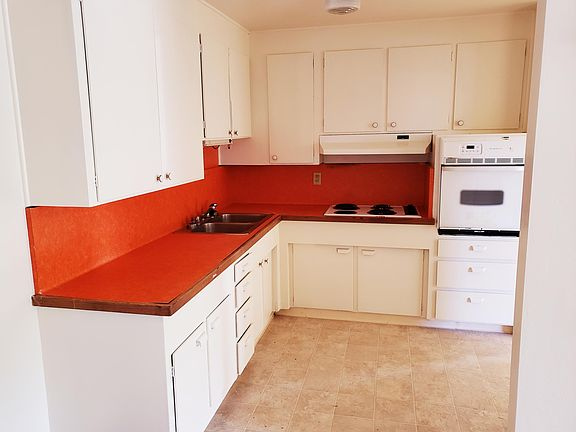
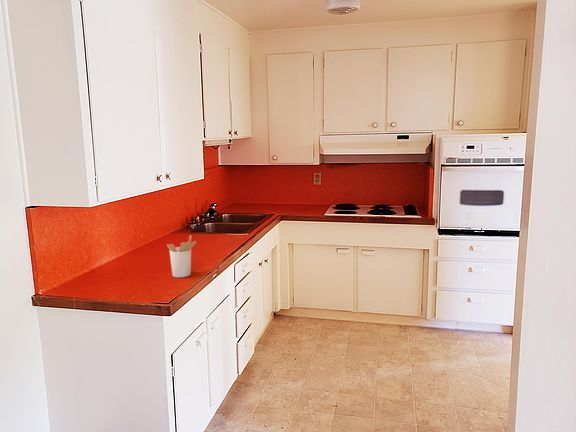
+ utensil holder [166,235,197,278]
